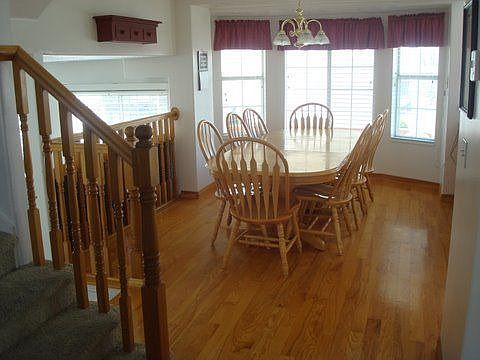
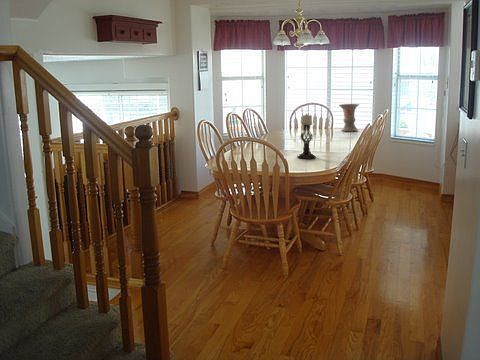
+ candle holder [296,113,317,160]
+ vase [338,103,360,132]
